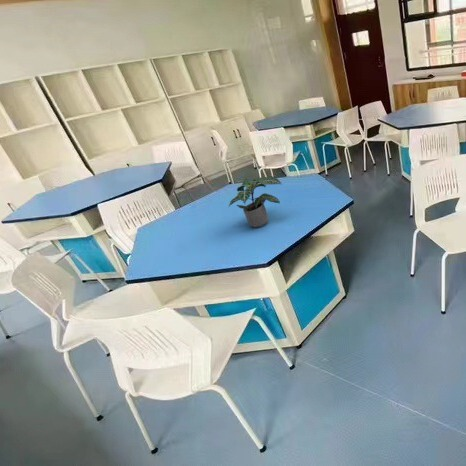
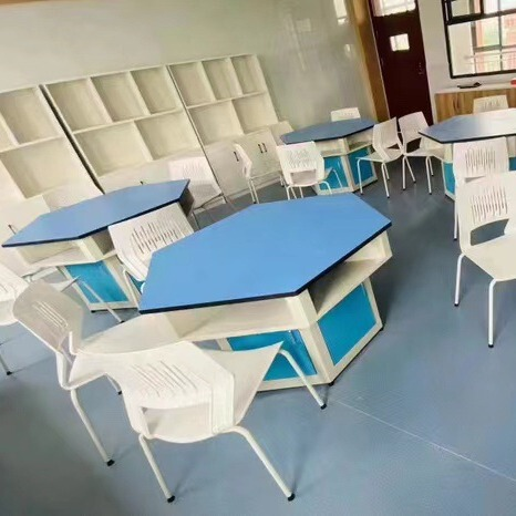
- potted plant [228,175,282,229]
